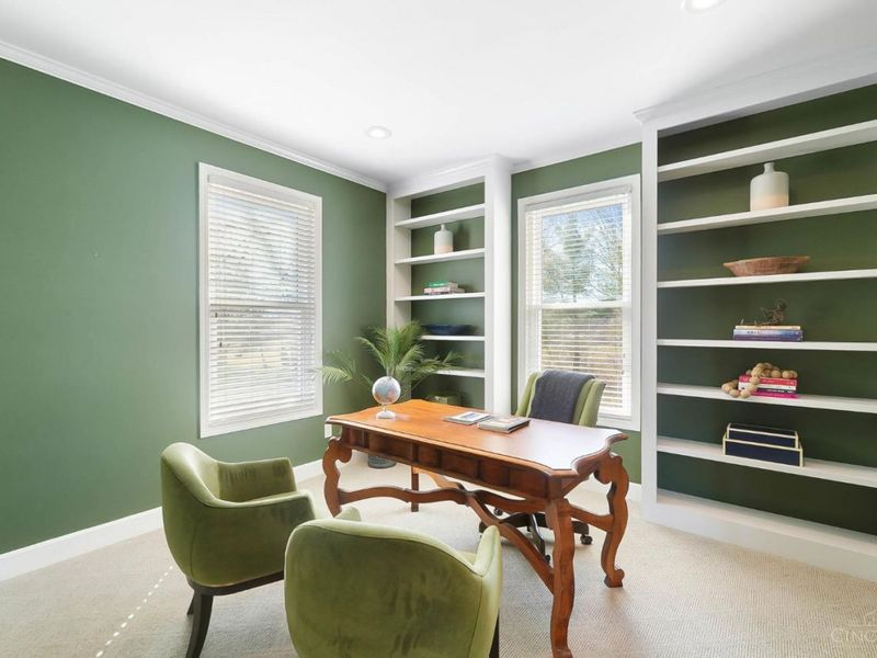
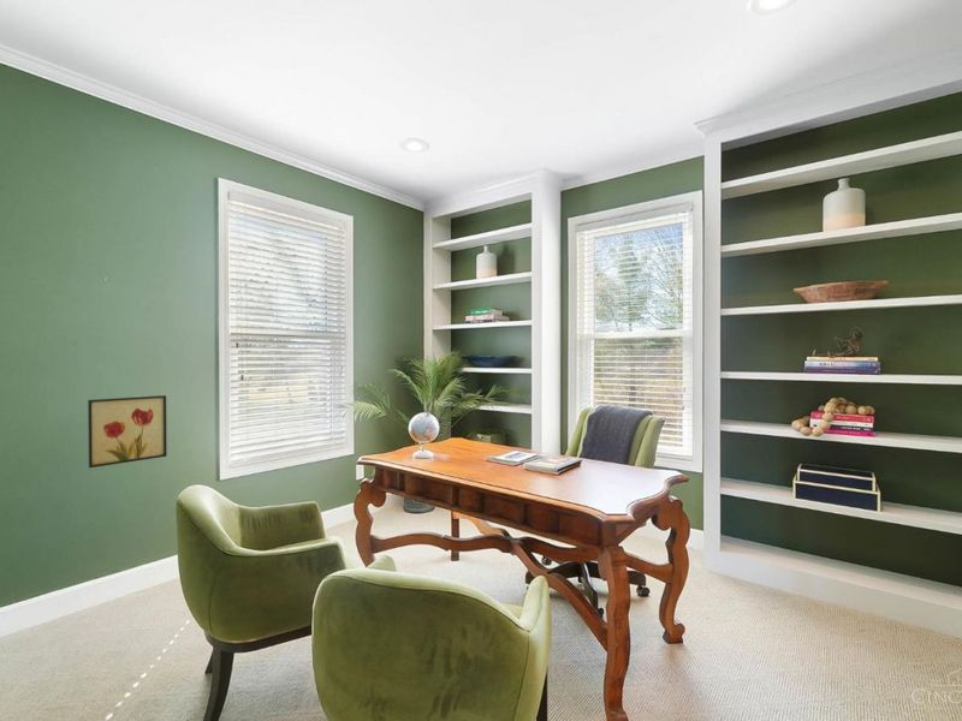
+ wall art [87,394,168,469]
